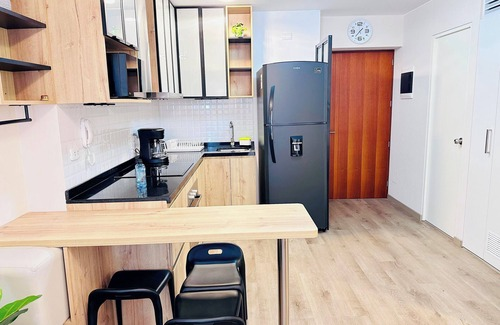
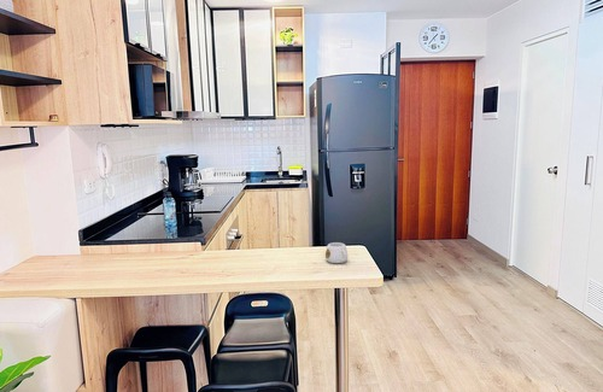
+ mug [324,241,349,264]
